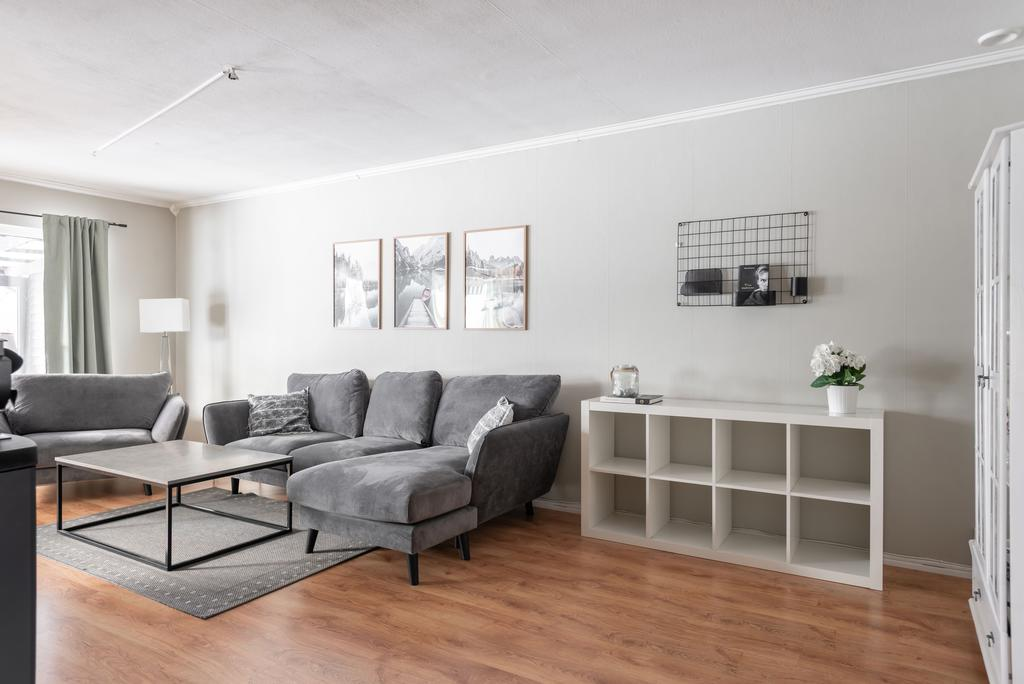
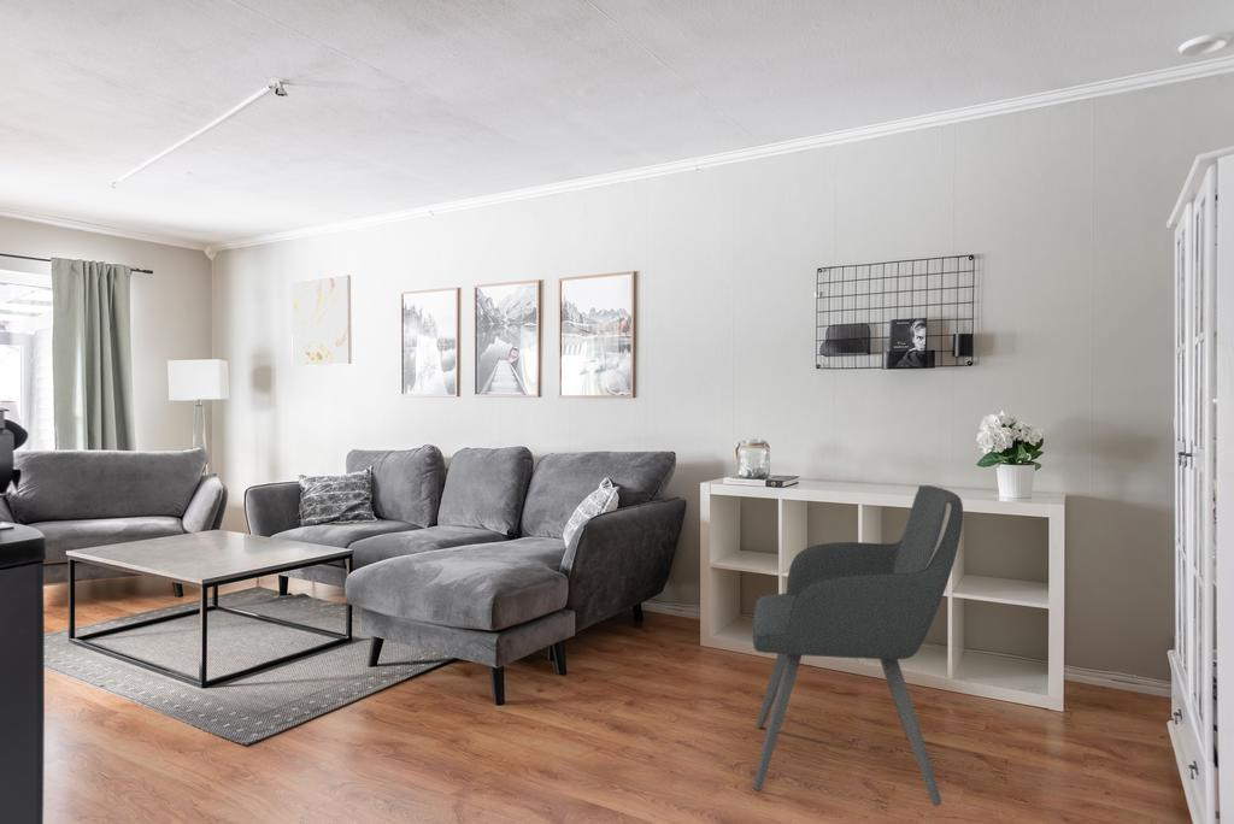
+ armchair [751,484,964,807]
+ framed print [290,273,353,367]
